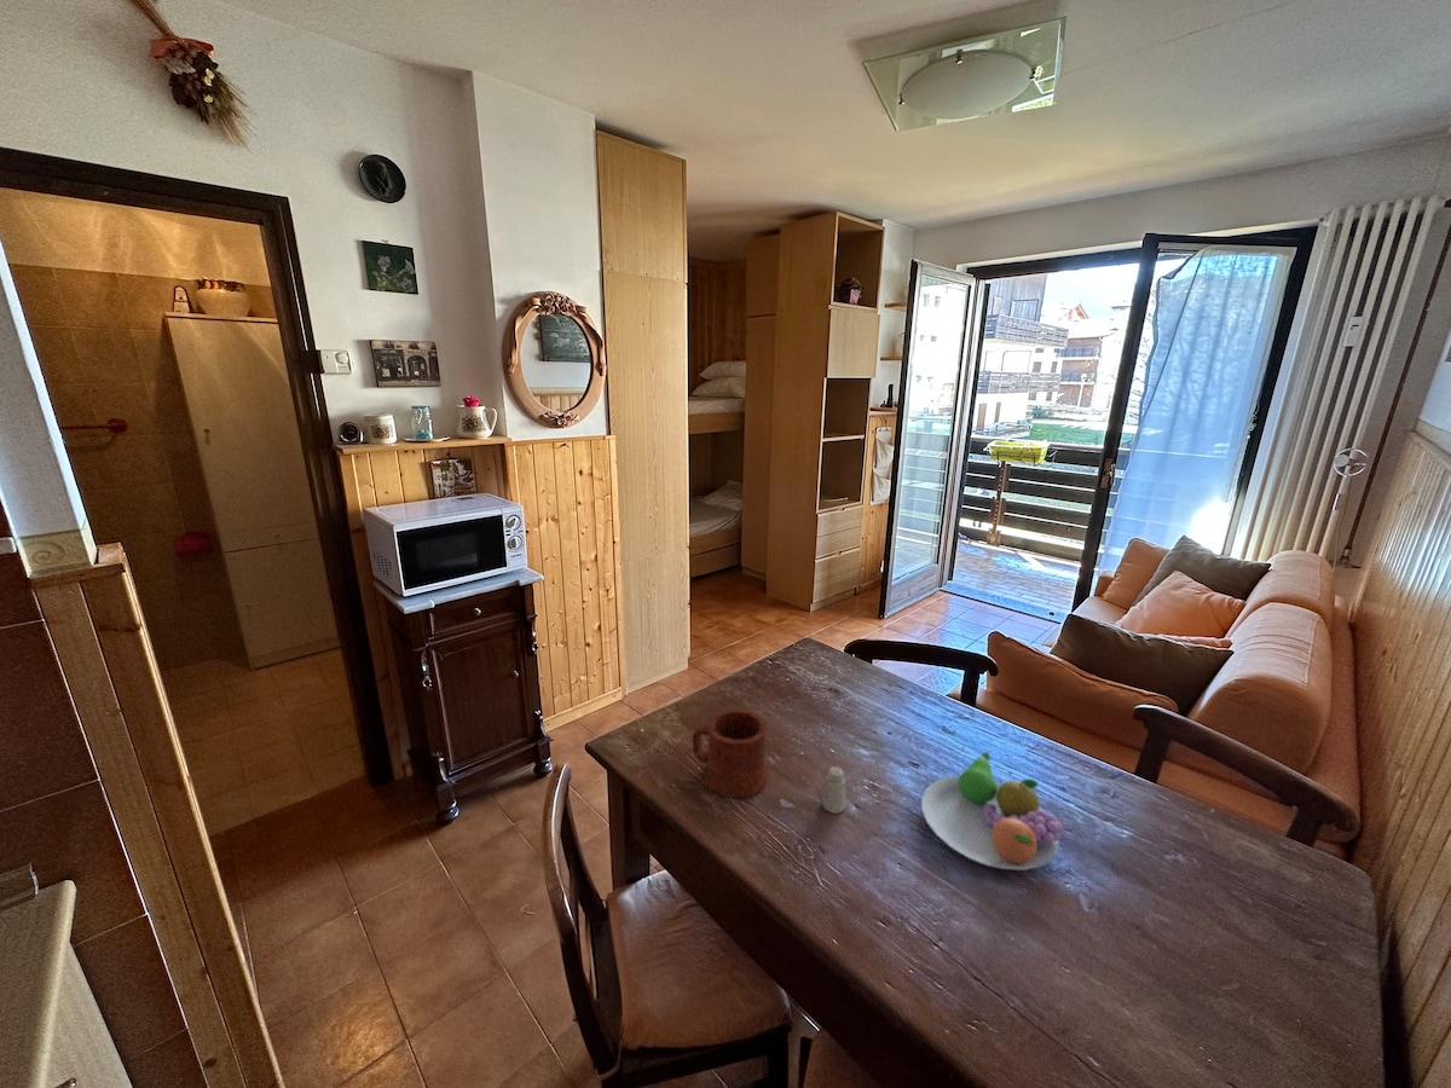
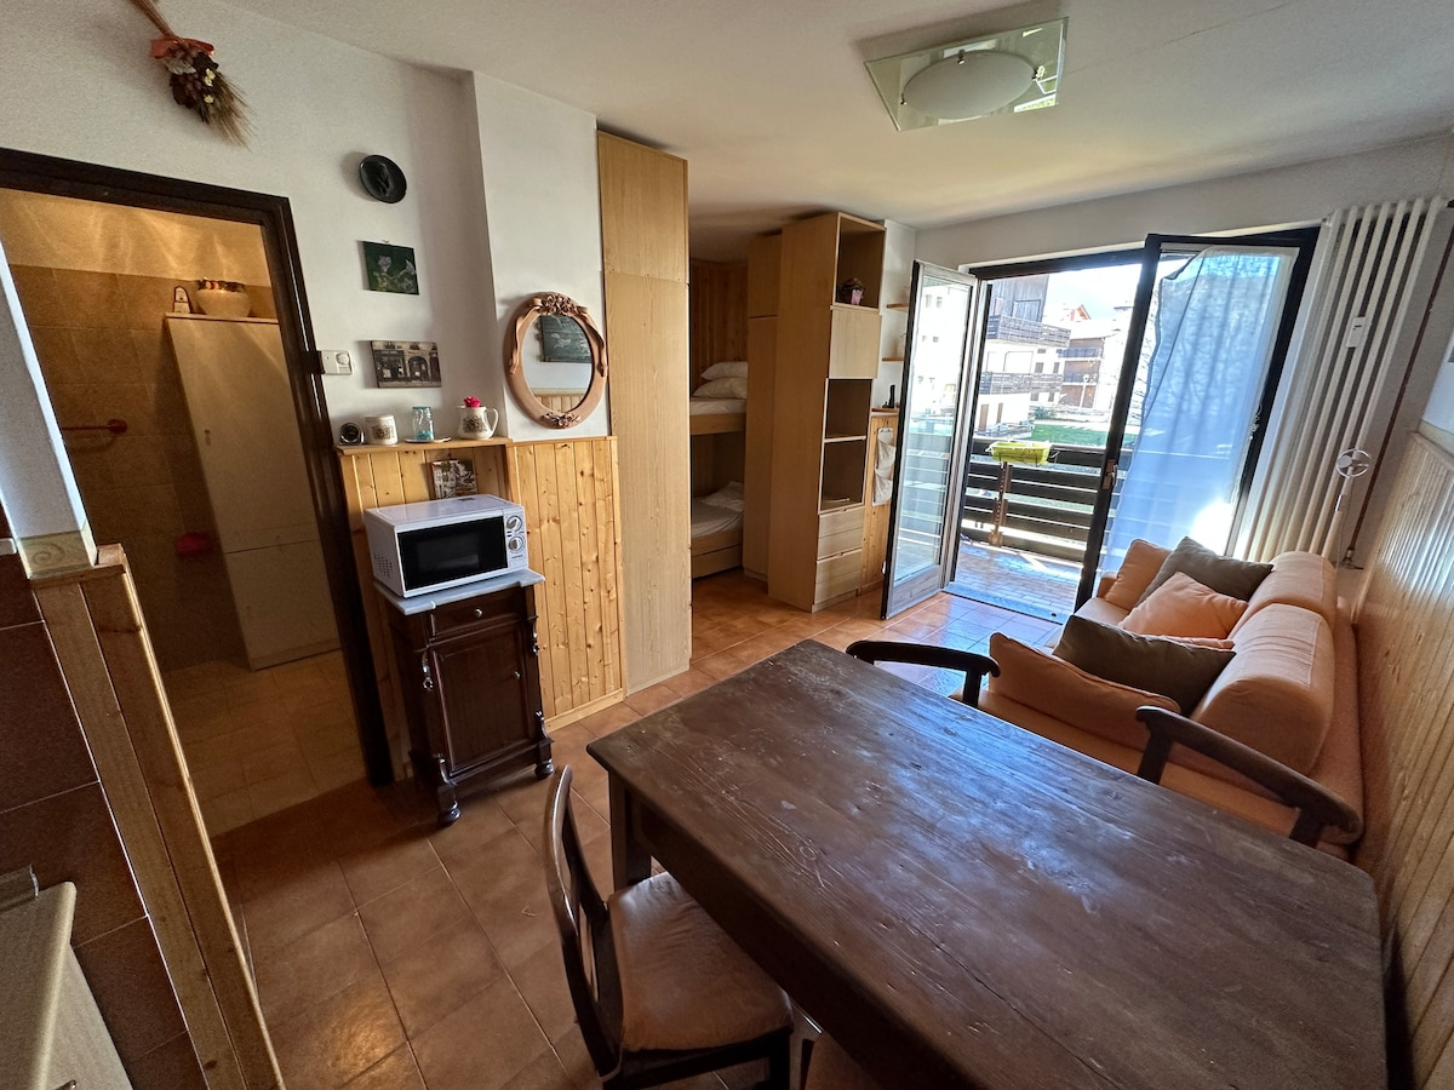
- saltshaker [821,765,846,815]
- mug [692,708,770,799]
- fruit bowl [920,751,1064,872]
